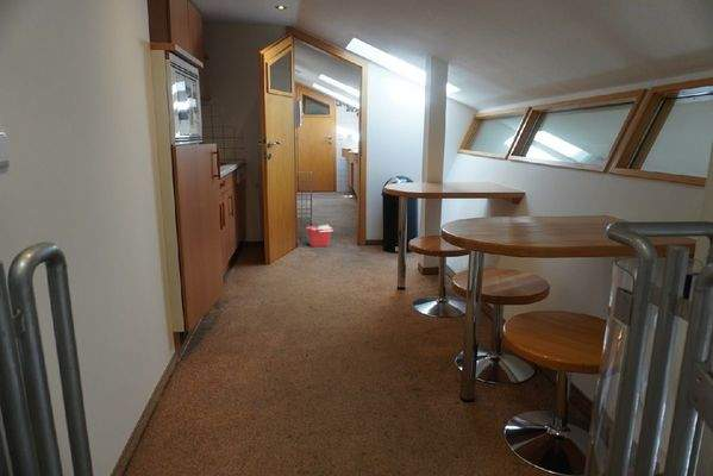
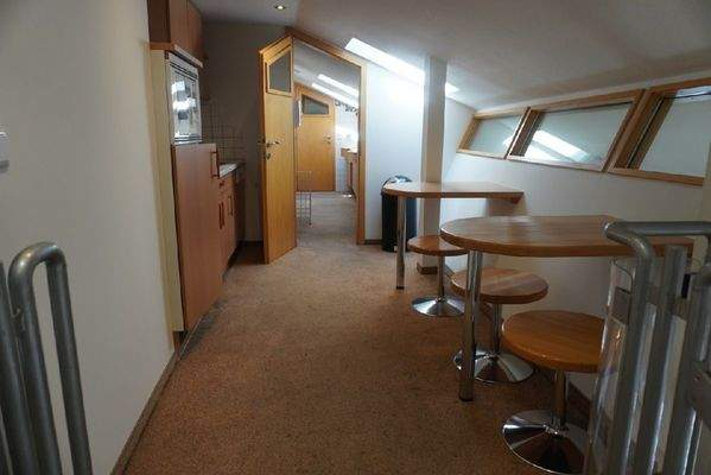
- bucket [304,224,334,248]
